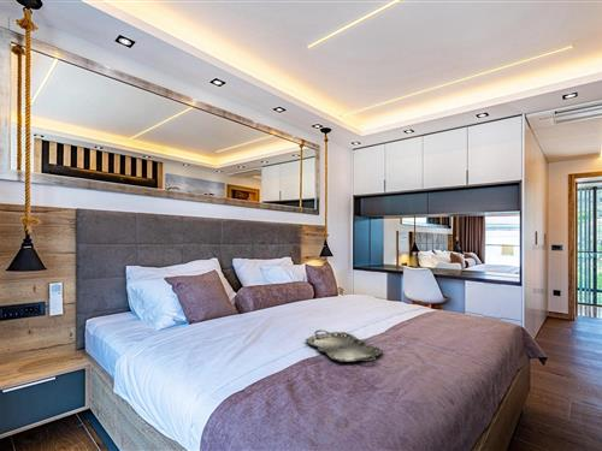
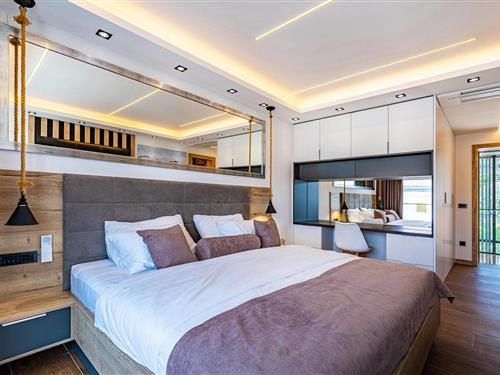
- serving tray [305,328,384,363]
